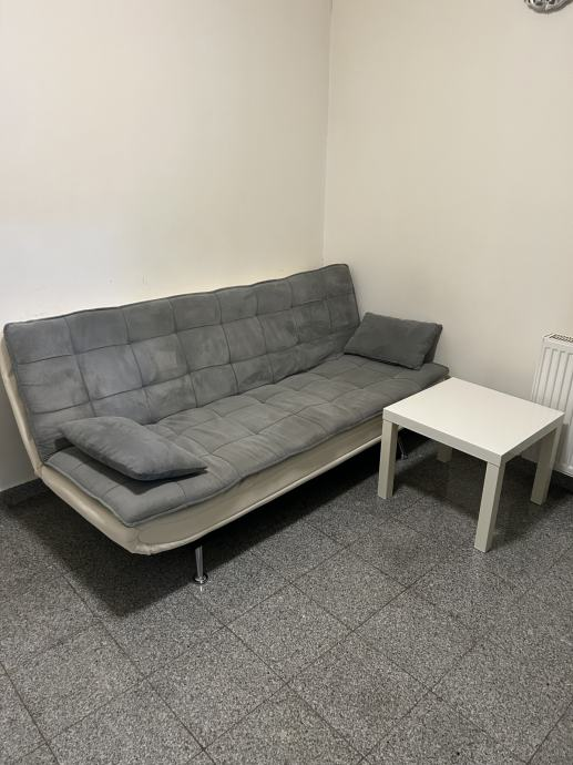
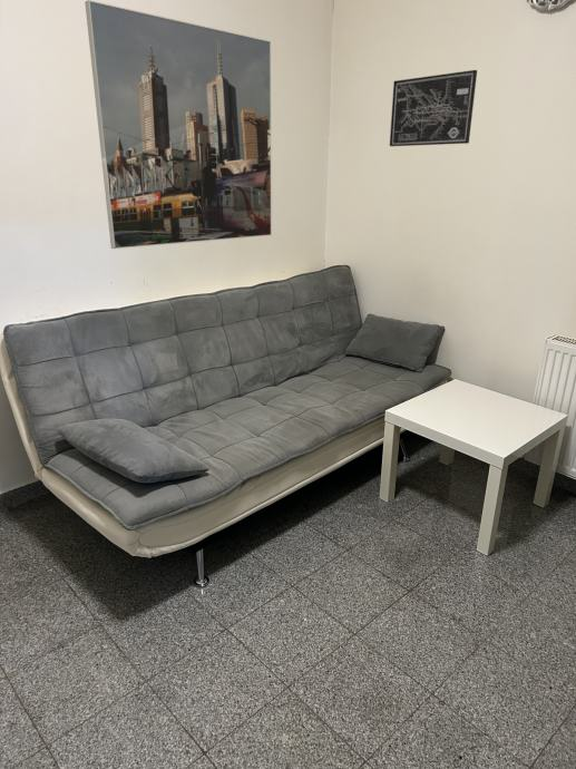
+ wall art [389,69,478,147]
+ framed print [84,0,273,250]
